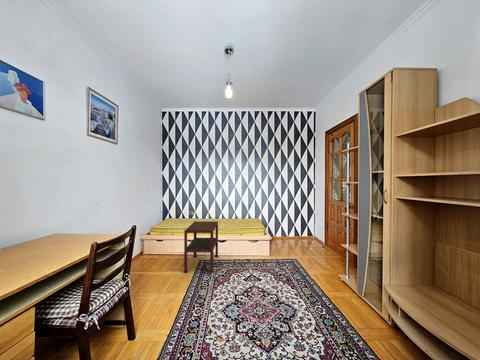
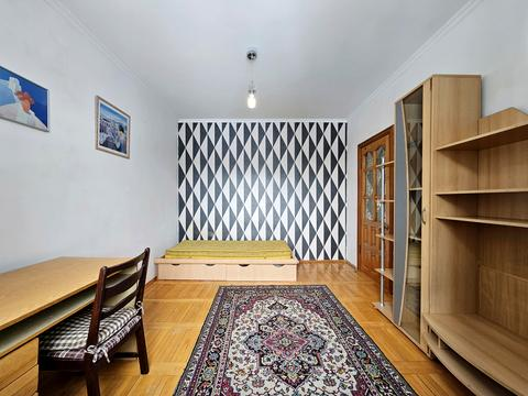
- side table [182,220,219,274]
